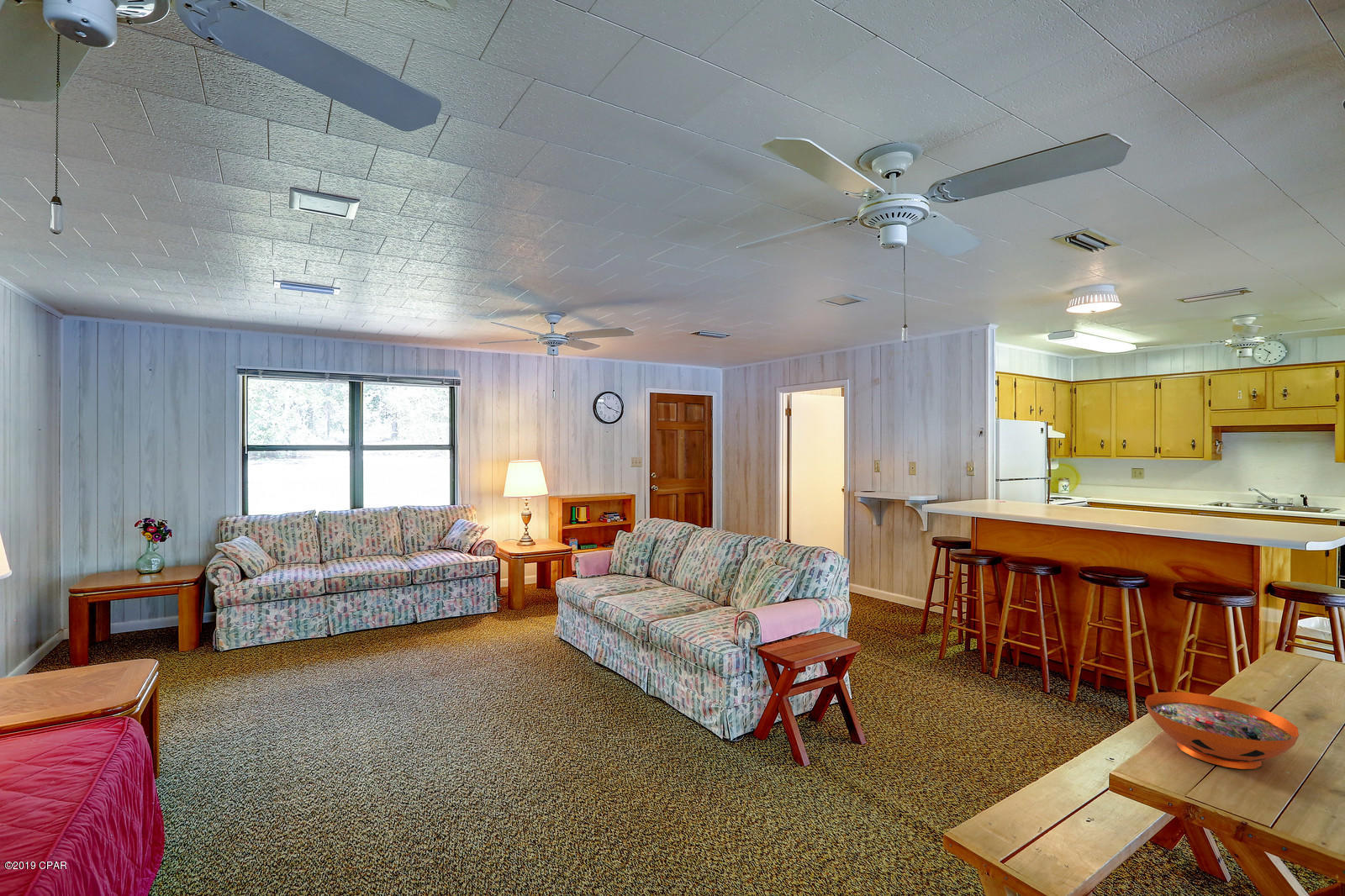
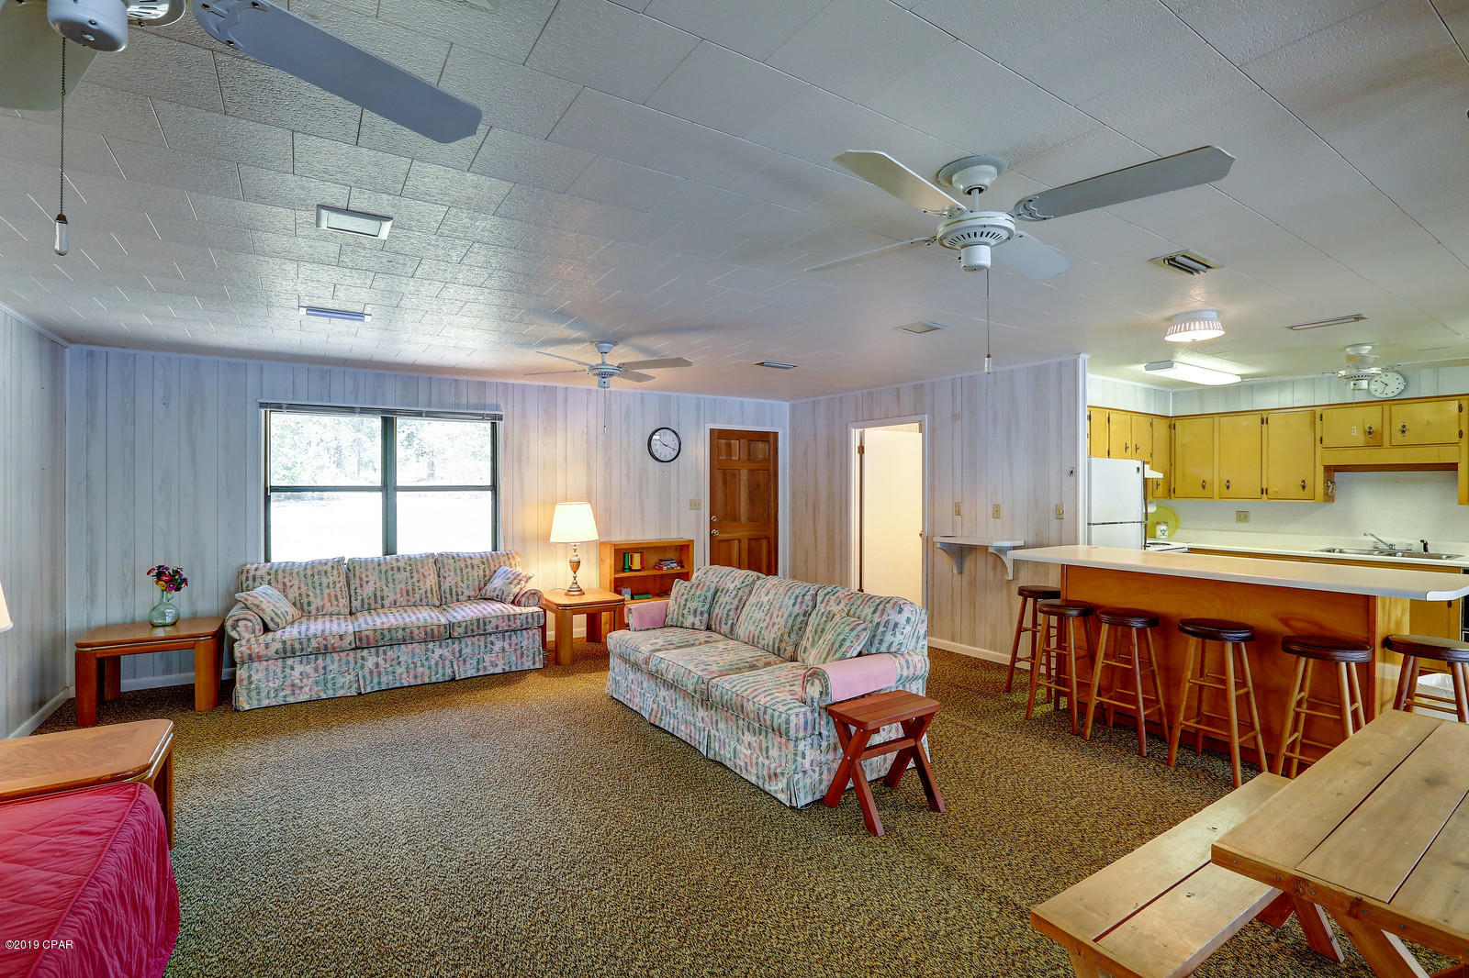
- decorative bowl [1144,691,1300,770]
